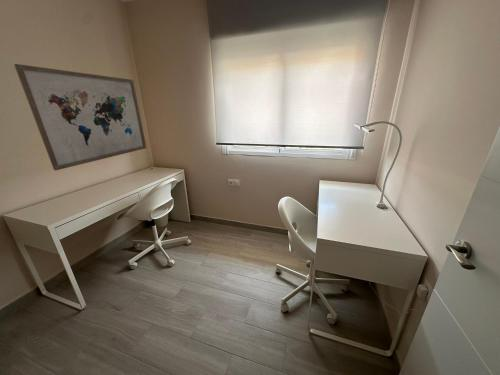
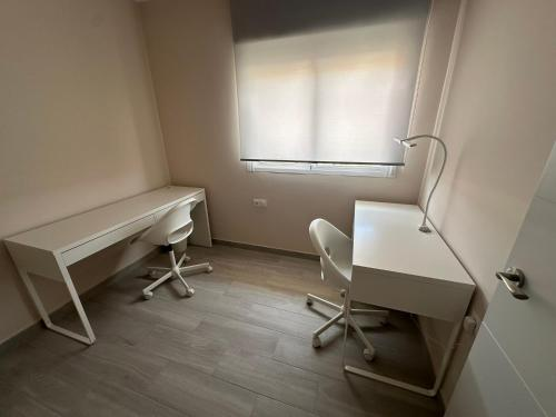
- wall art [13,63,147,171]
